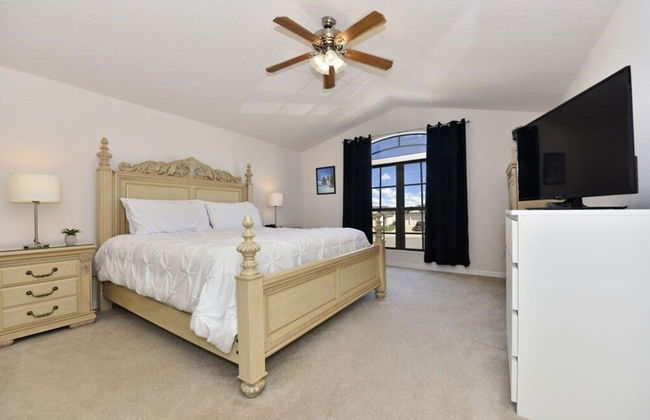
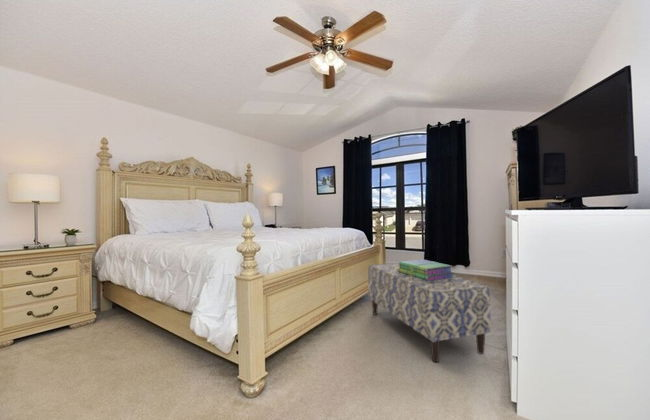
+ stack of books [397,258,455,281]
+ bench [367,262,492,363]
